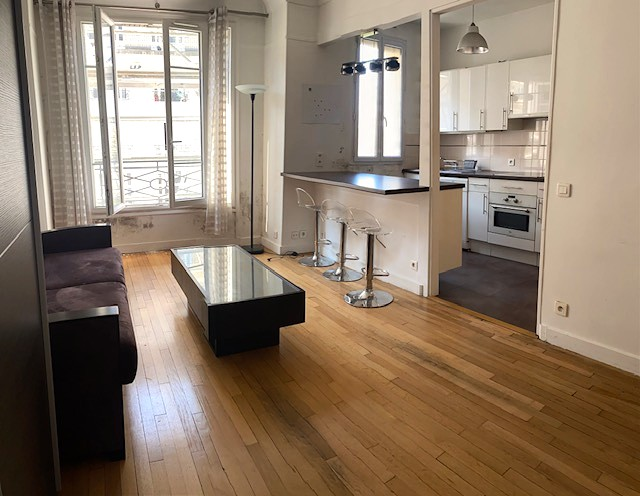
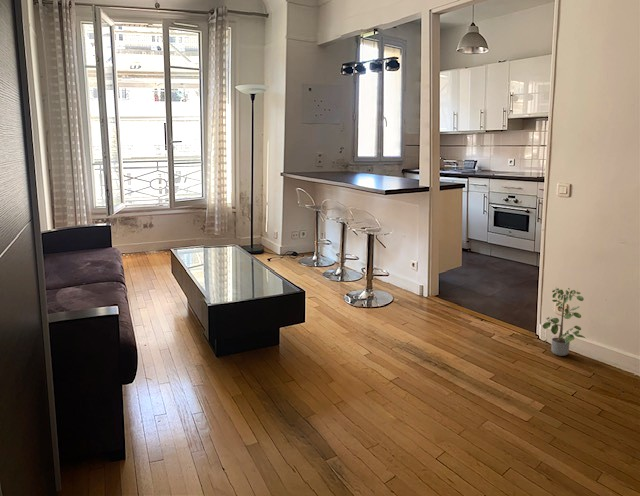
+ potted plant [541,287,586,357]
